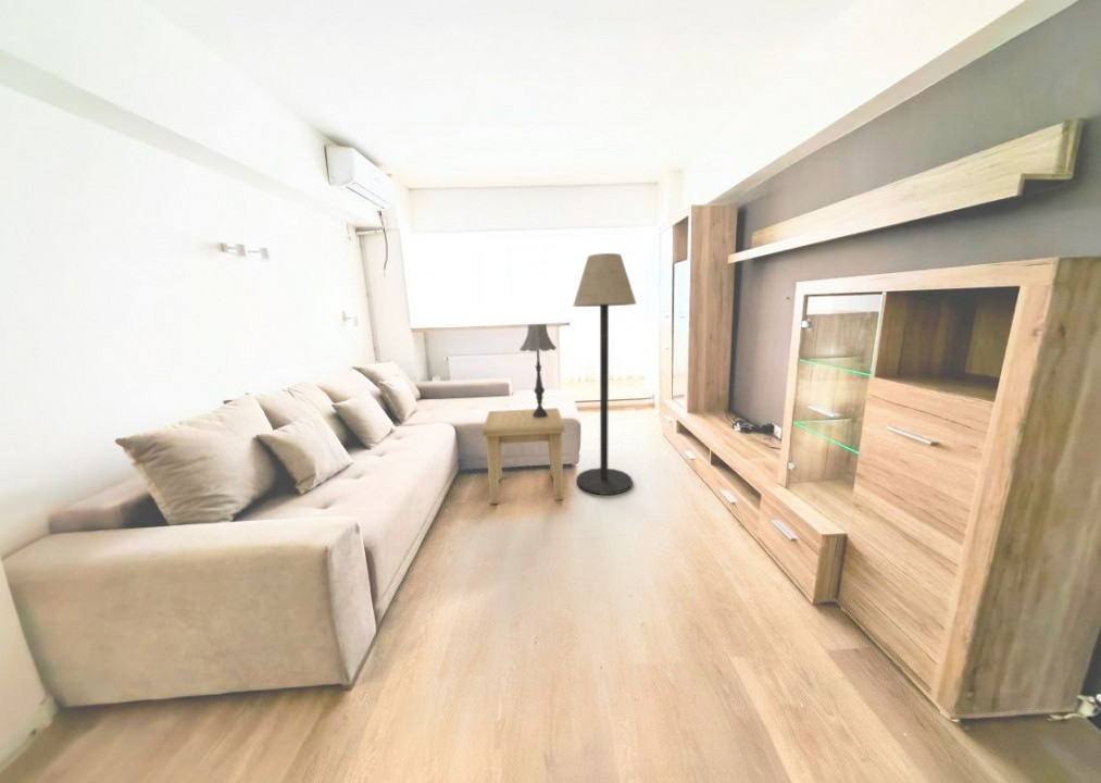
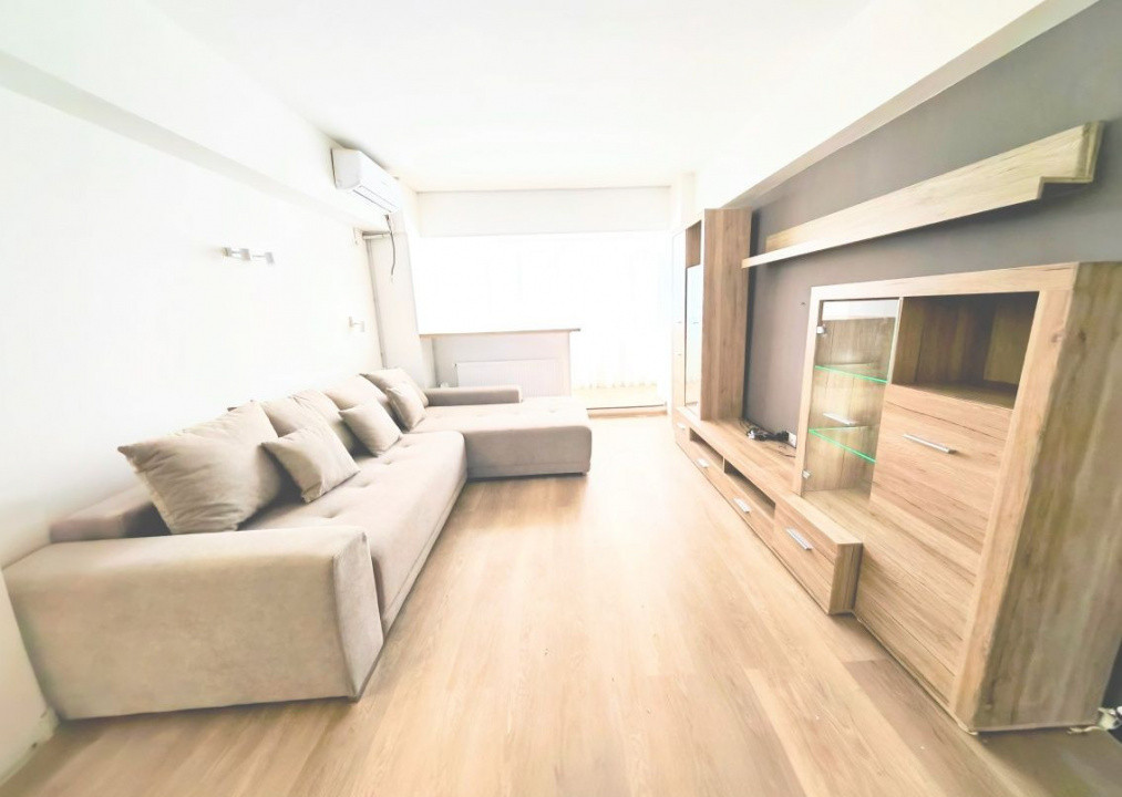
- floor lamp [572,252,638,496]
- table lamp [518,323,558,418]
- side table [481,407,566,505]
